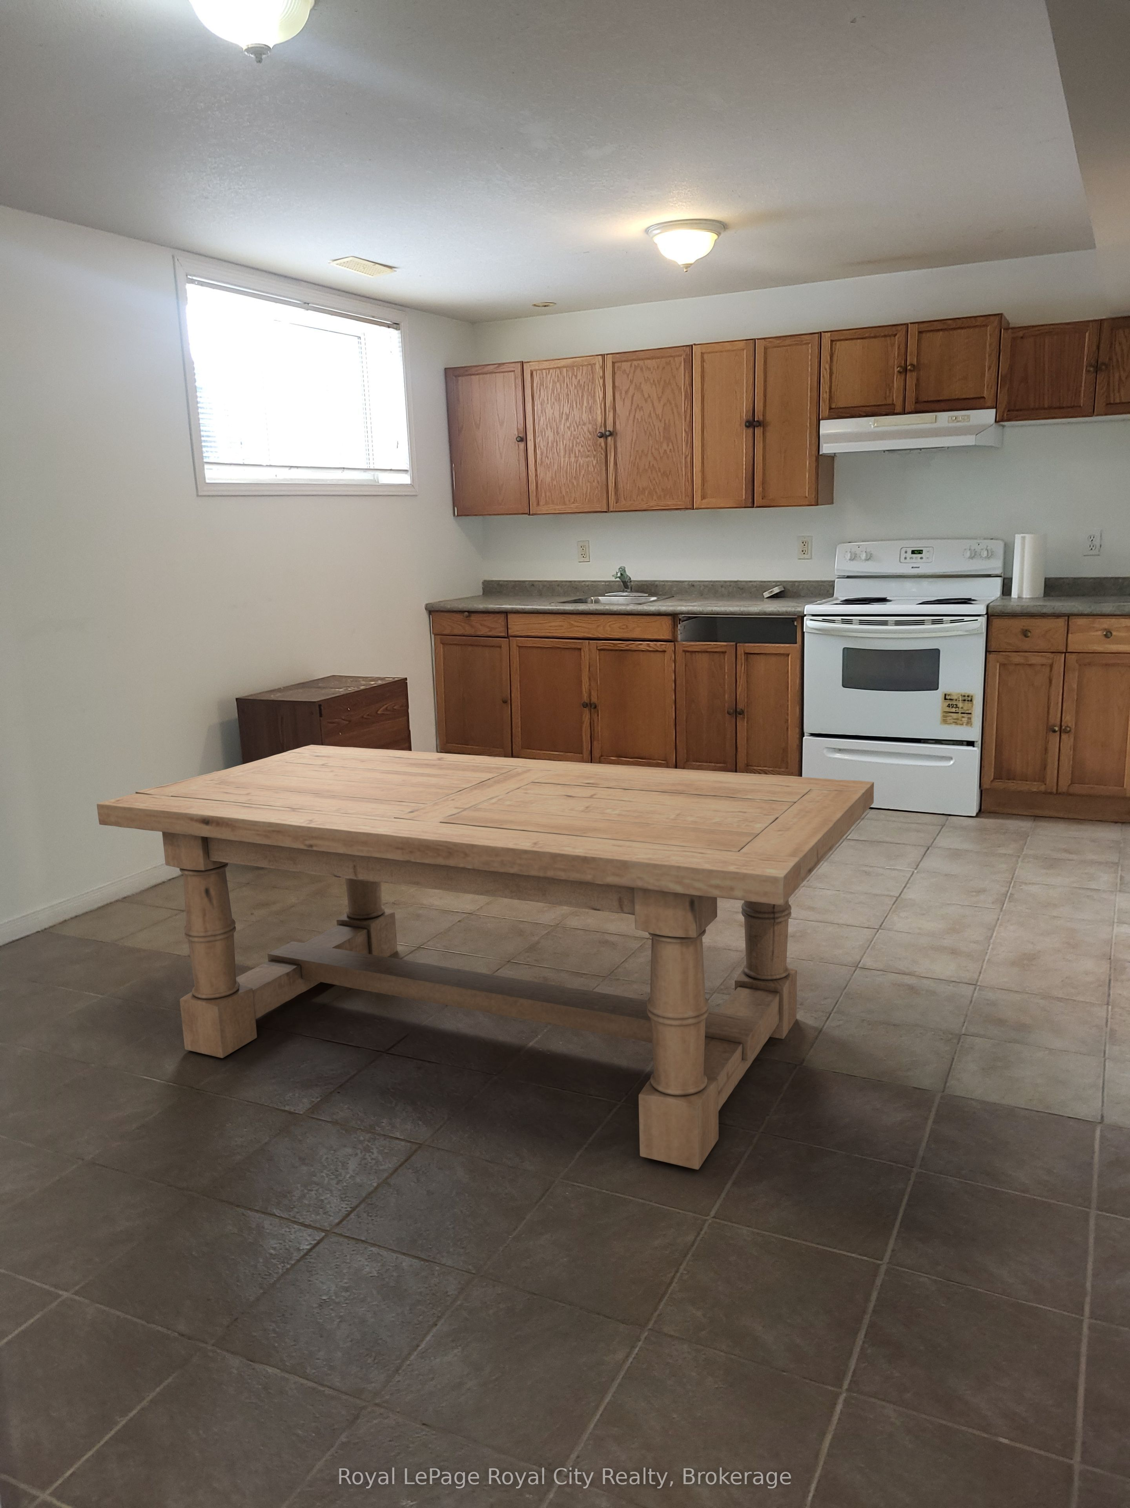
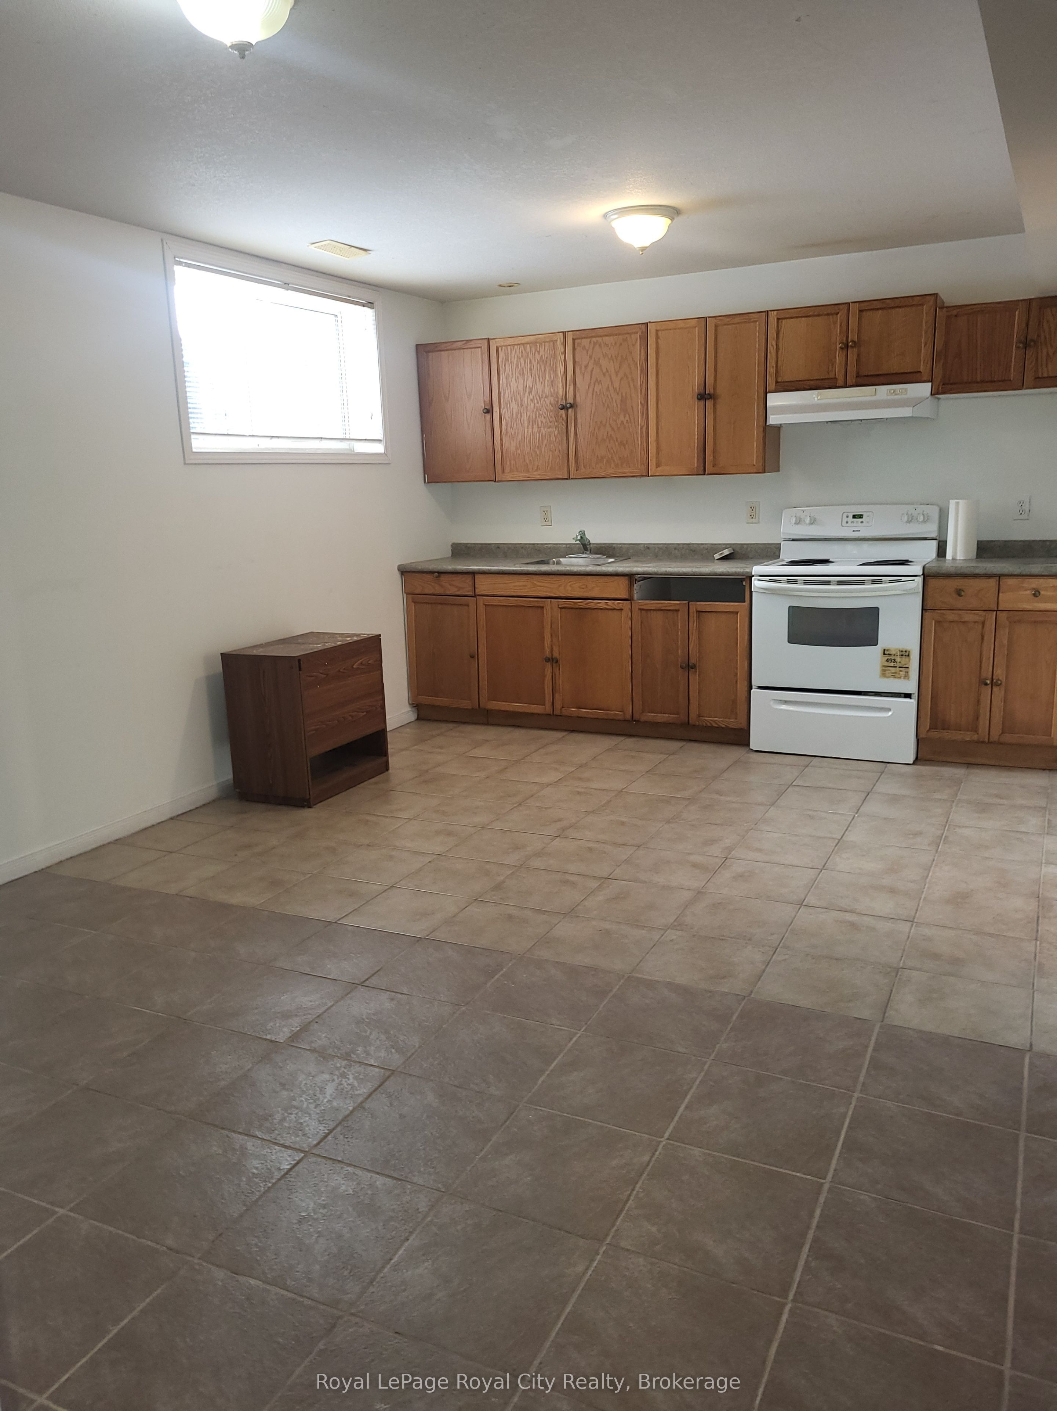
- dining table [96,745,874,1170]
